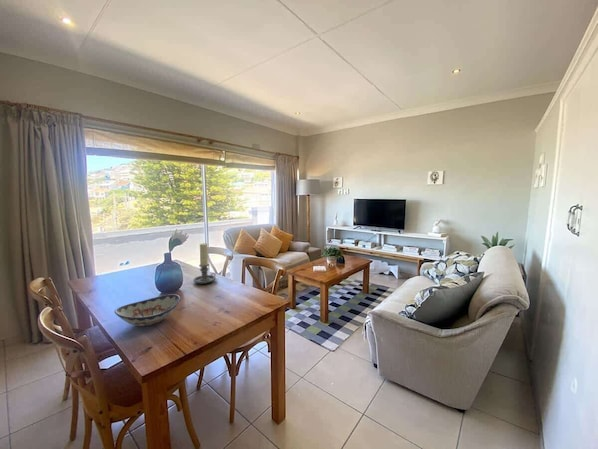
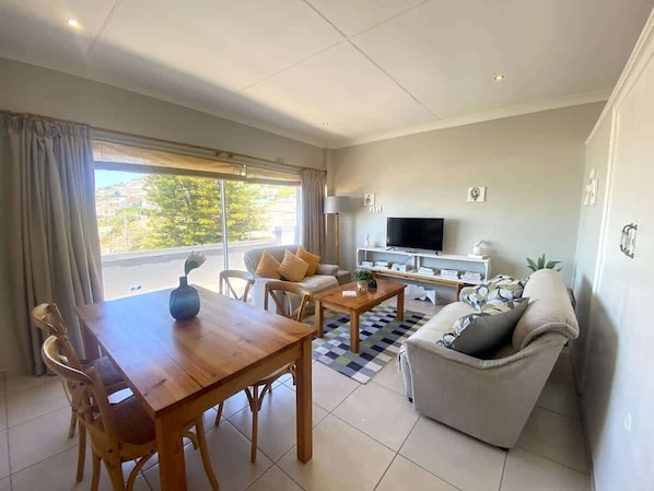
- decorative bowl [114,293,181,327]
- candle holder [192,242,217,285]
